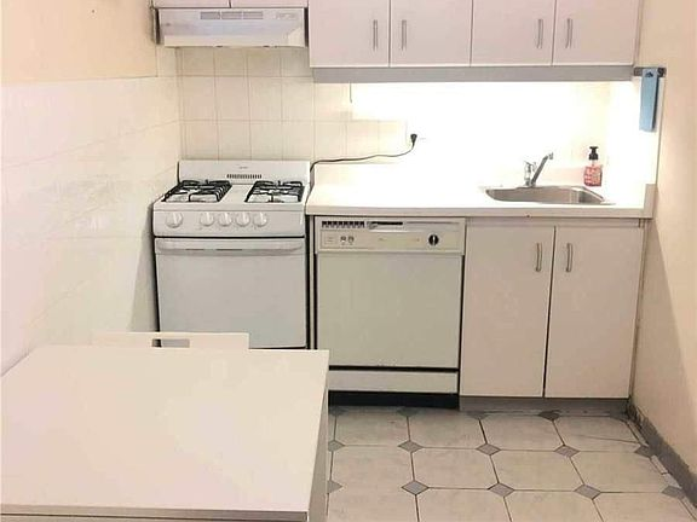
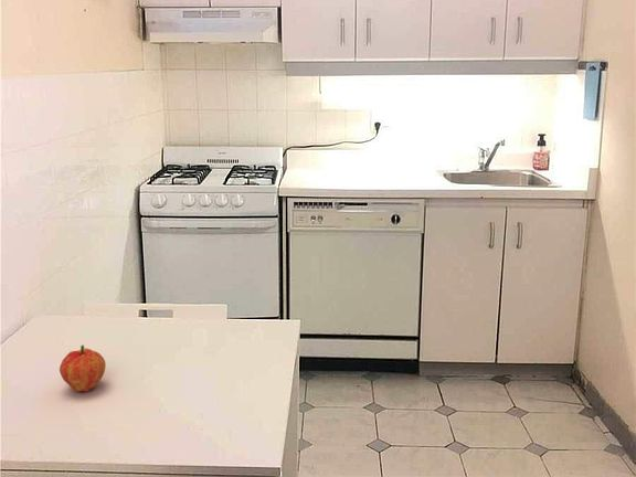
+ fruit [59,343,106,393]
